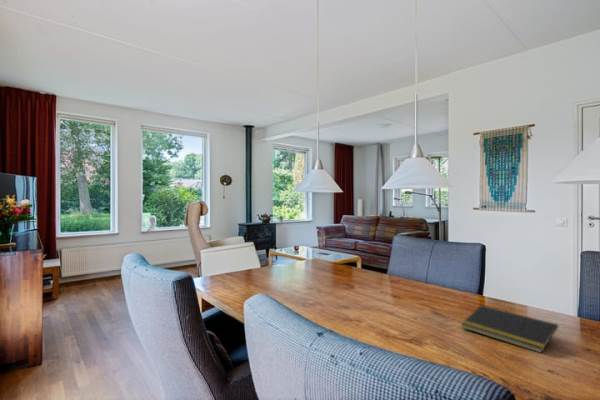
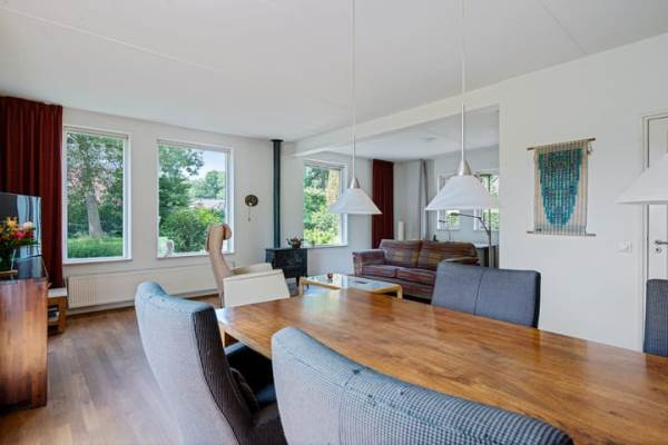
- notepad [460,304,559,354]
